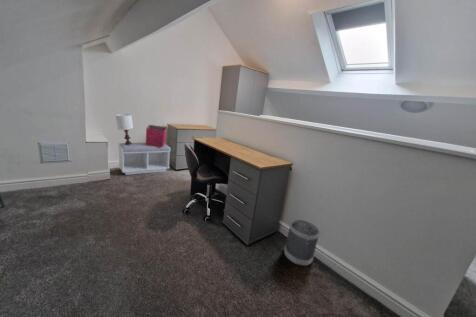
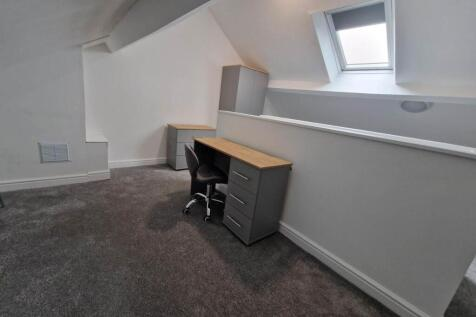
- wastebasket [283,218,321,267]
- lamp [115,113,134,145]
- storage bin [145,124,168,147]
- bench [117,142,172,176]
